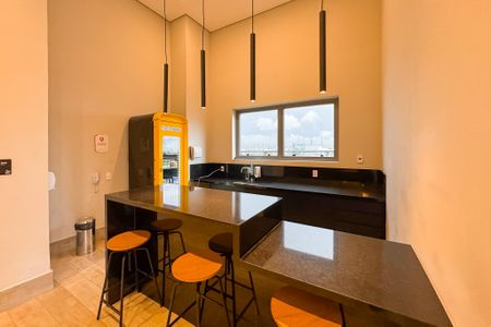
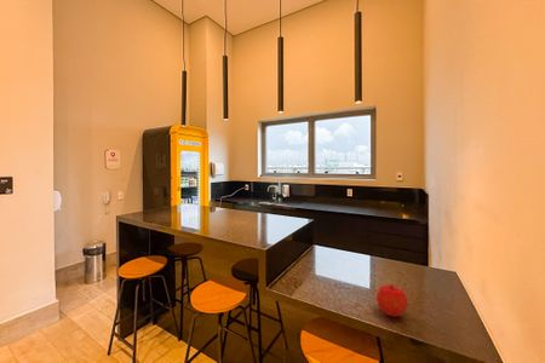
+ fruit [375,283,409,318]
